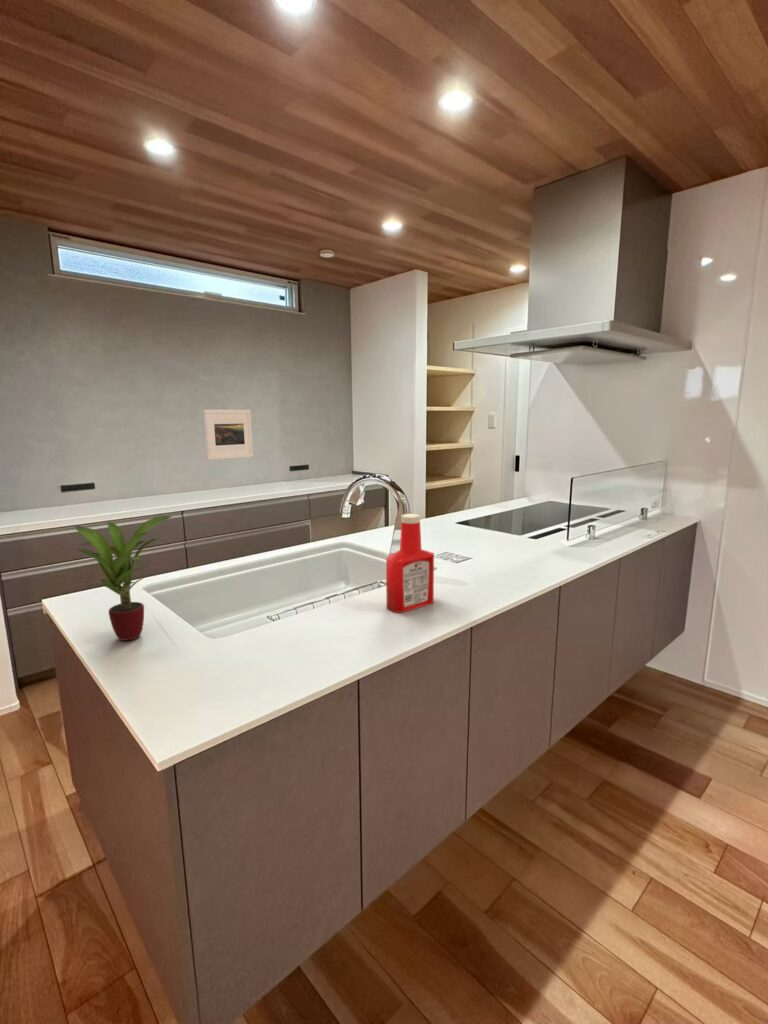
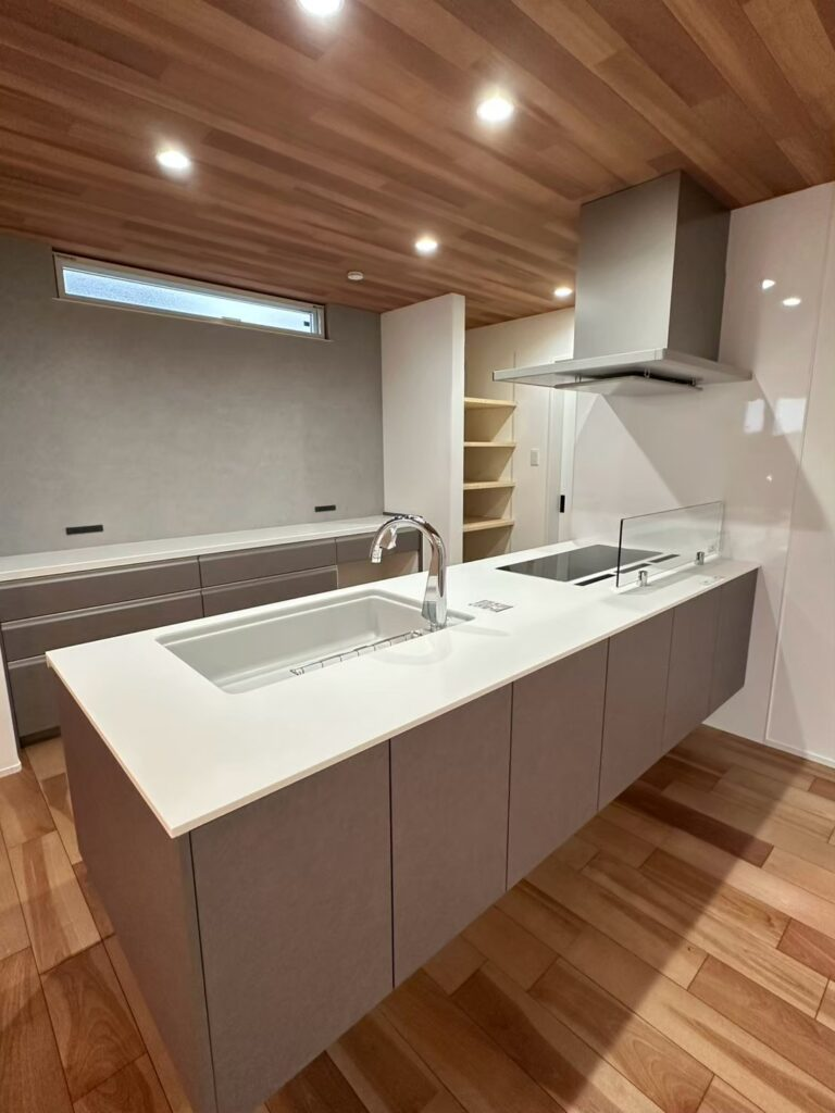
- soap bottle [385,513,435,614]
- potted plant [74,515,174,642]
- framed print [203,409,254,461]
